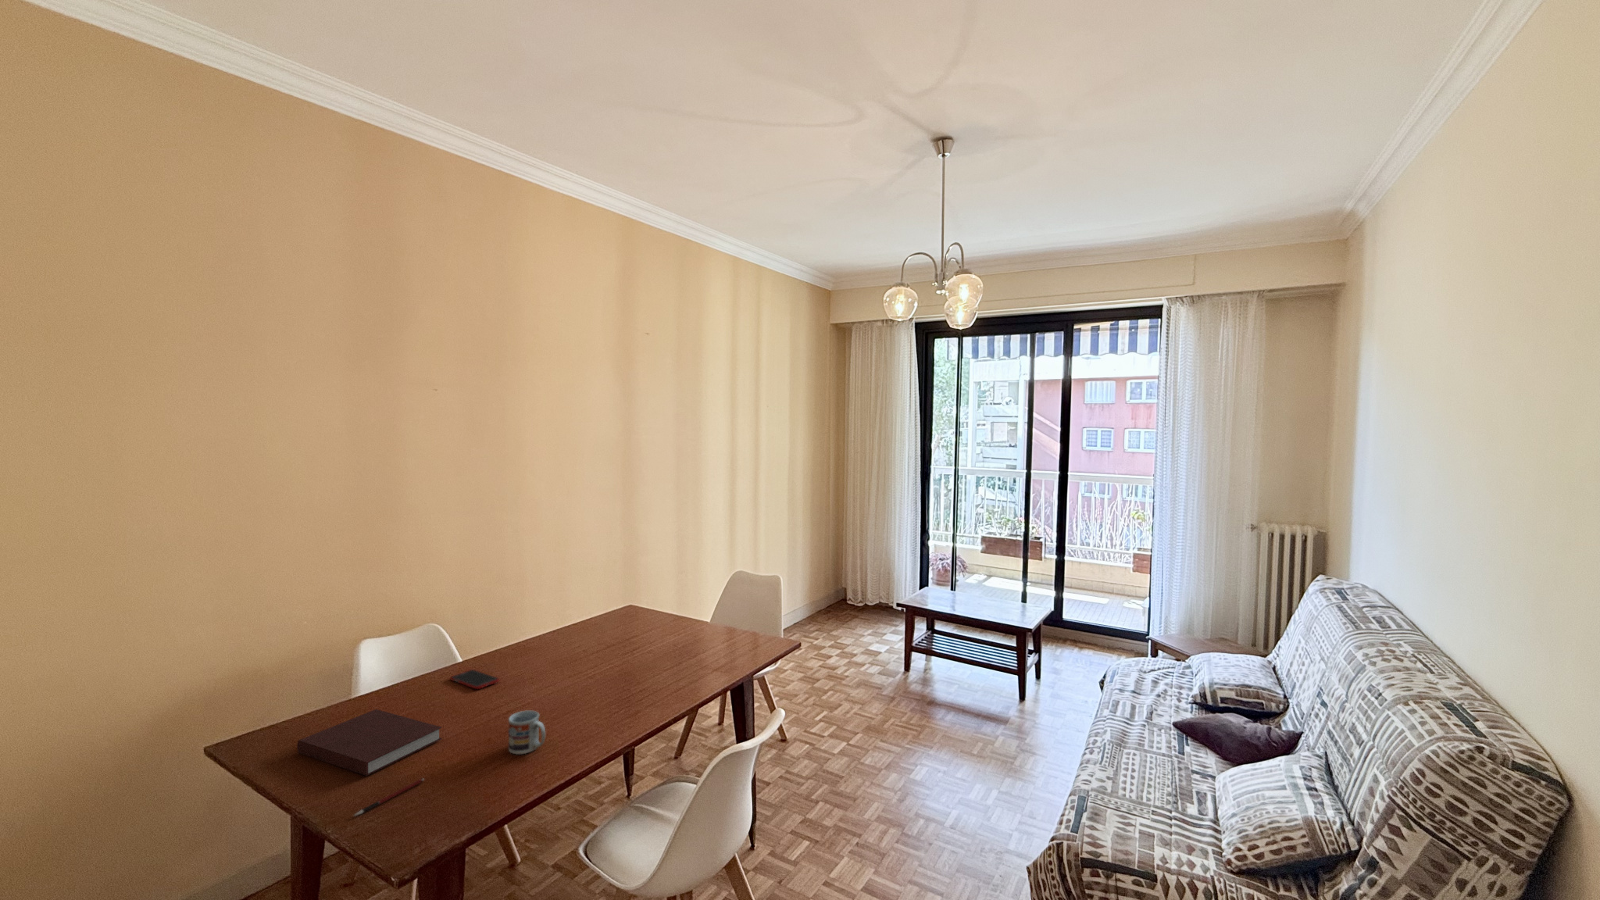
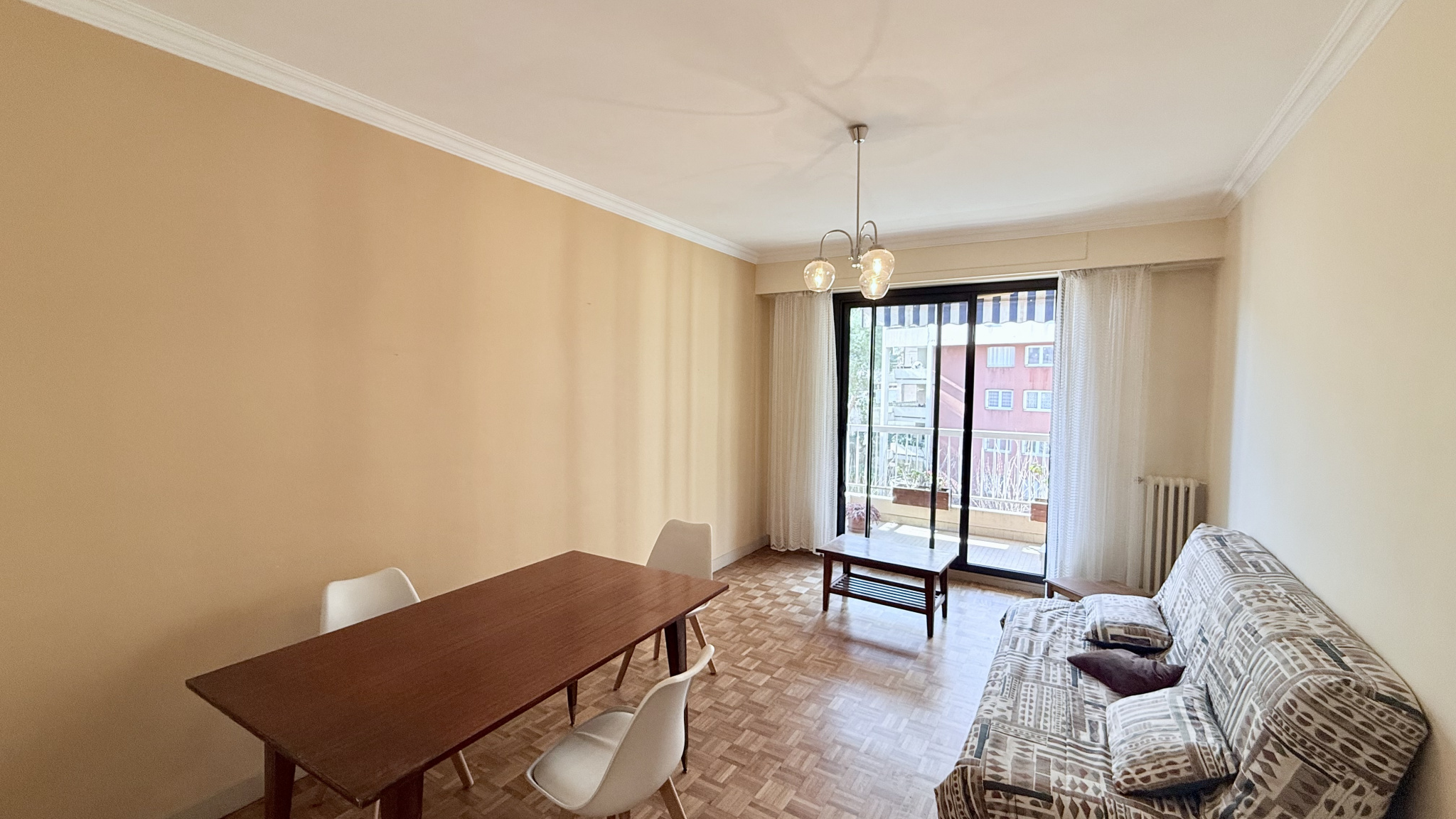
- pen [353,778,425,818]
- cup [508,710,546,755]
- cell phone [449,669,500,690]
- notebook [296,709,442,777]
